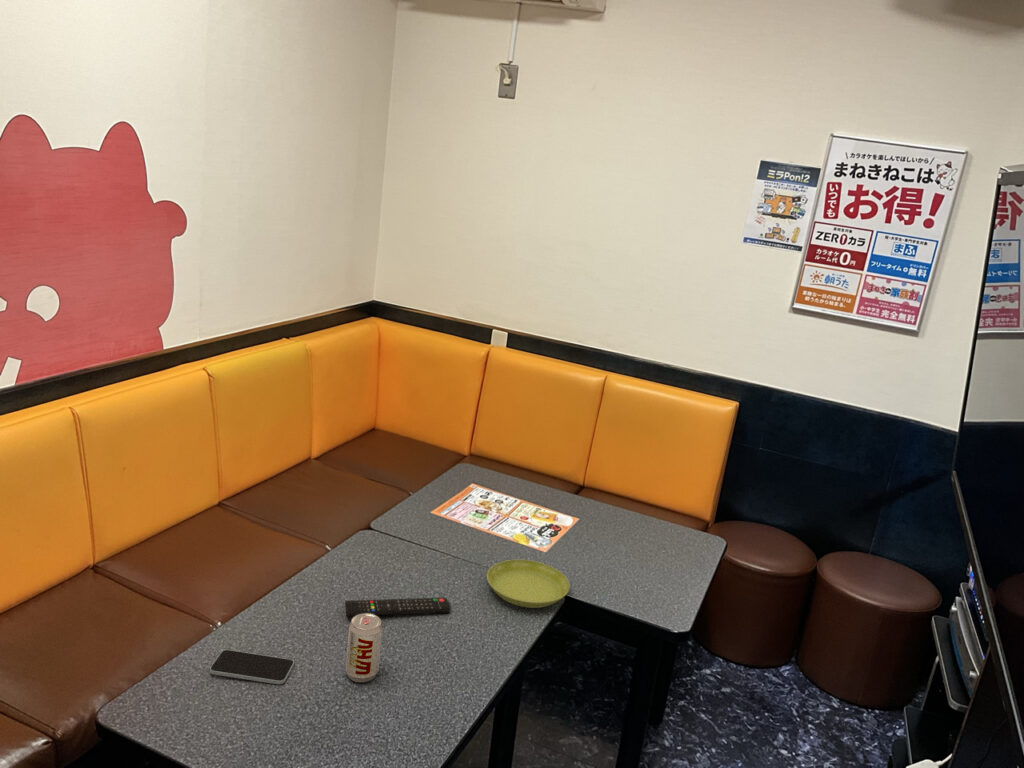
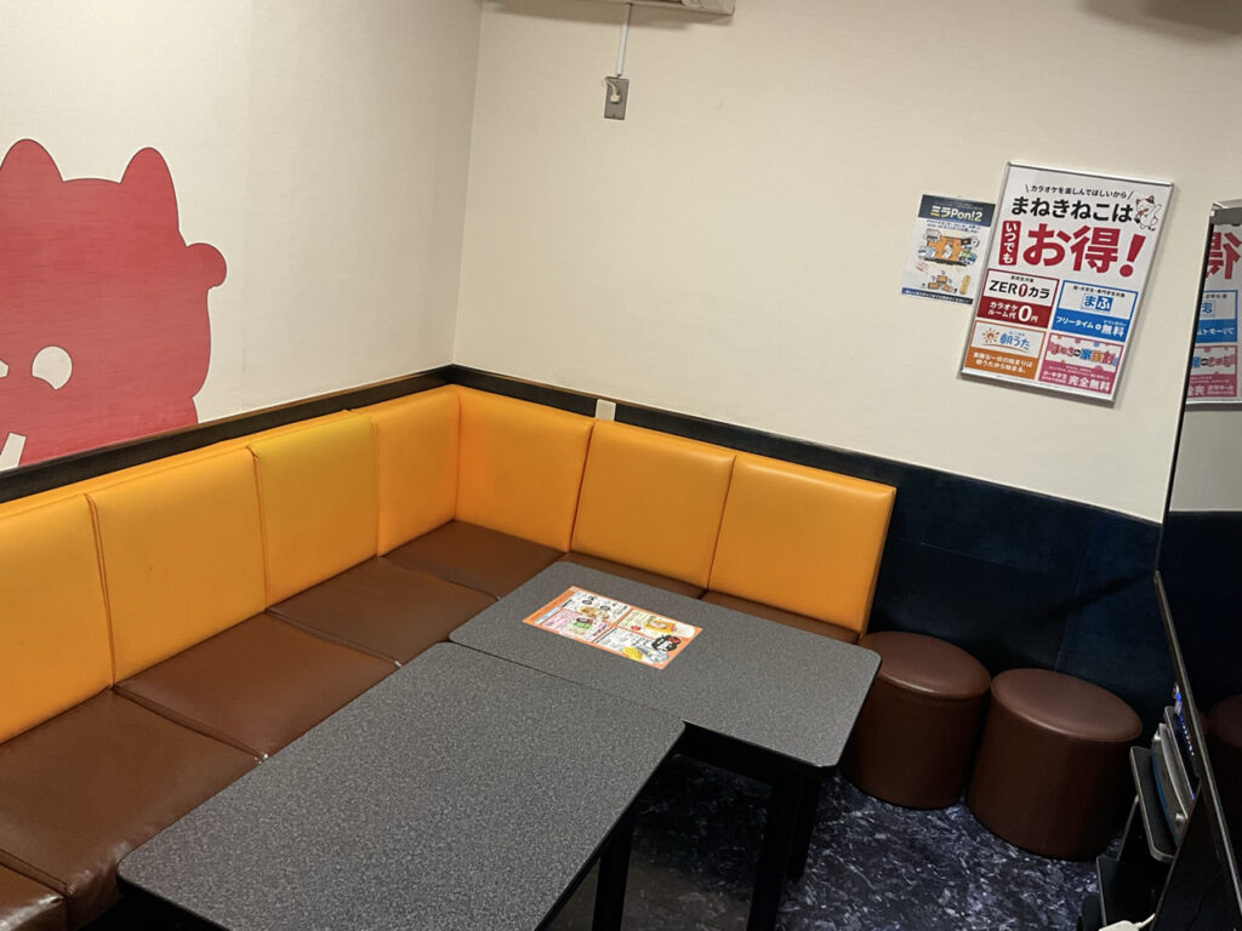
- smartphone [209,649,295,685]
- beverage can [344,613,383,683]
- saucer [486,559,571,609]
- remote control [344,597,451,617]
